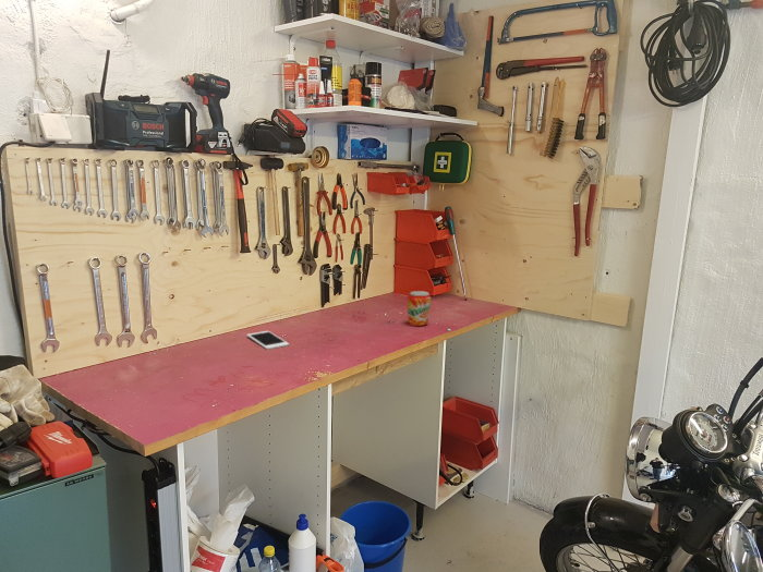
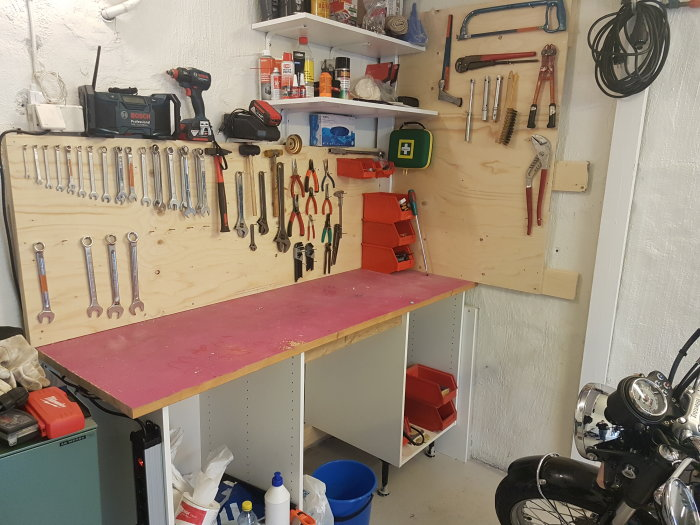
- beverage can [407,290,432,327]
- cell phone [246,330,290,351]
